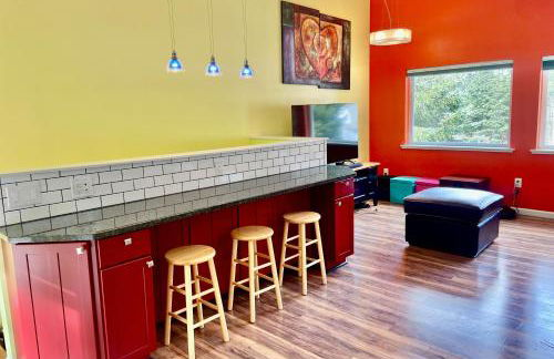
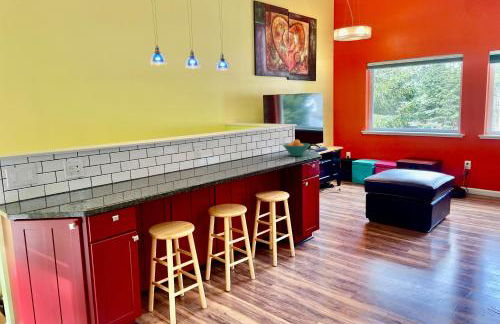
+ fruit bowl [282,139,311,157]
